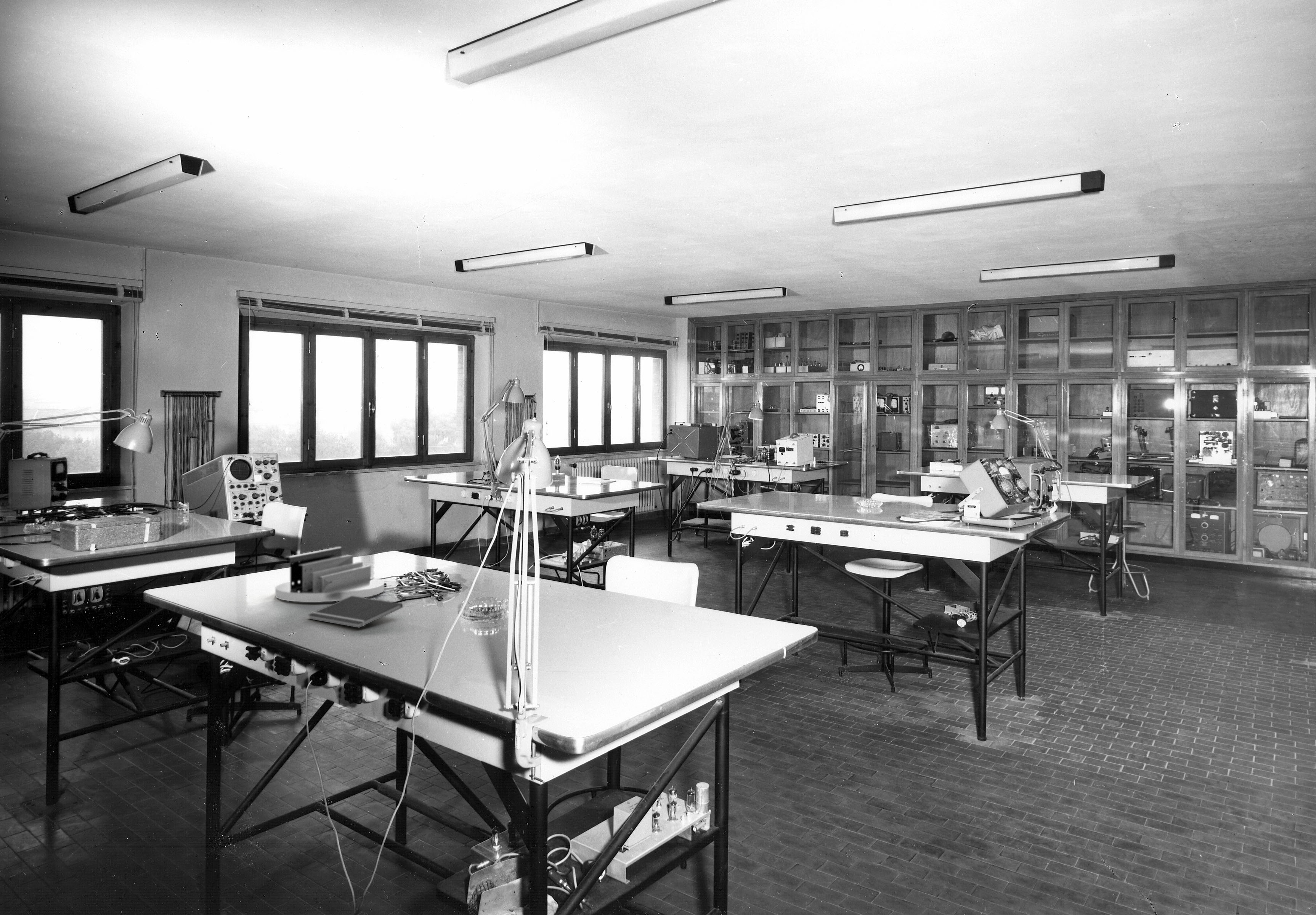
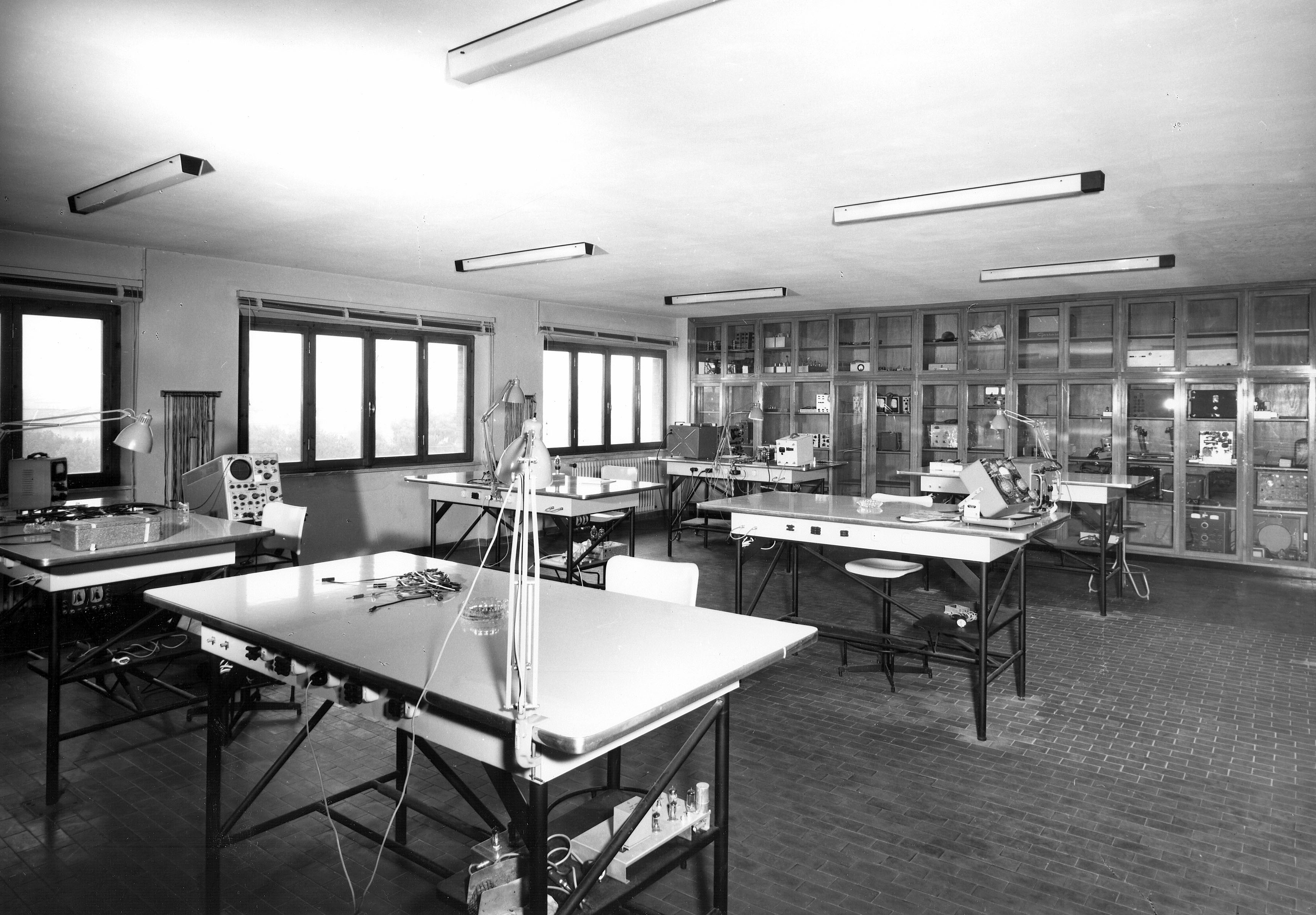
- notepad [307,596,403,628]
- desk organizer [275,547,385,602]
